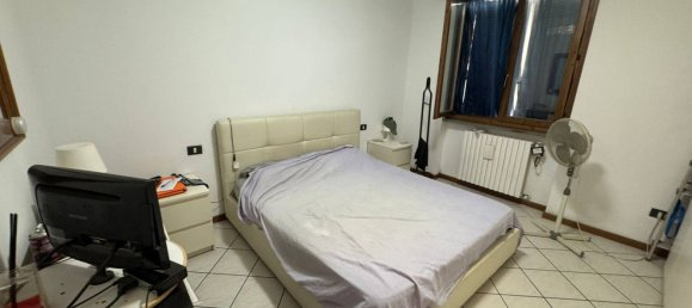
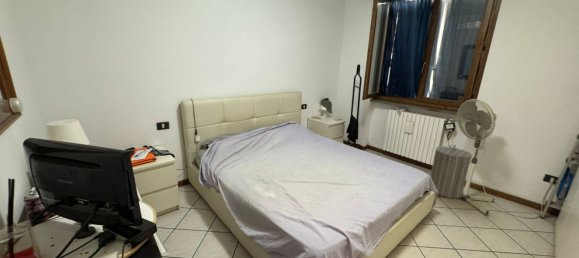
+ laundry hamper [430,144,473,199]
